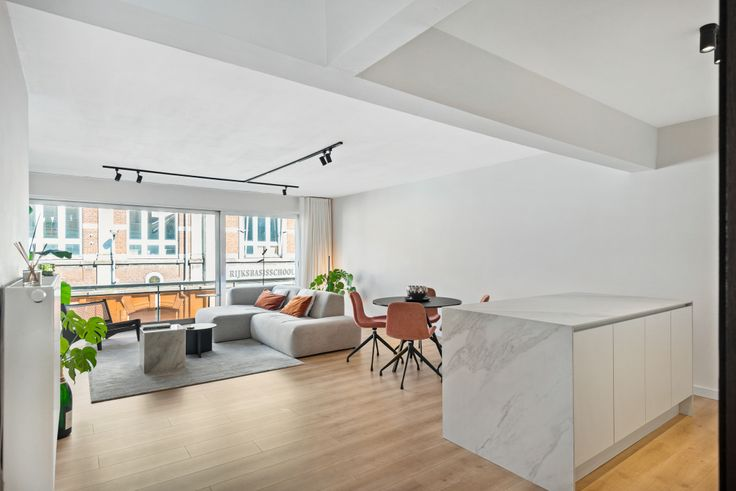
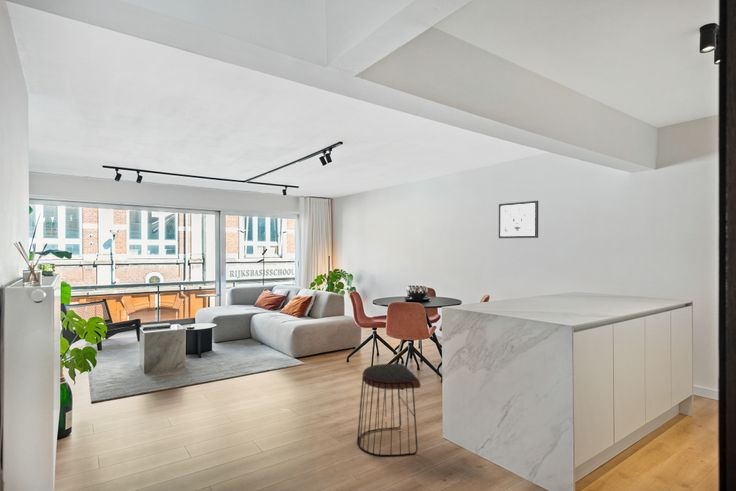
+ wall art [498,200,539,239]
+ stool [356,363,422,457]
